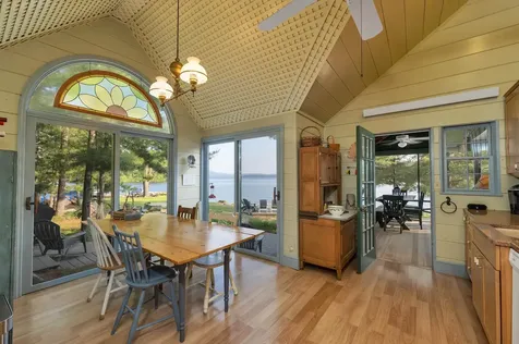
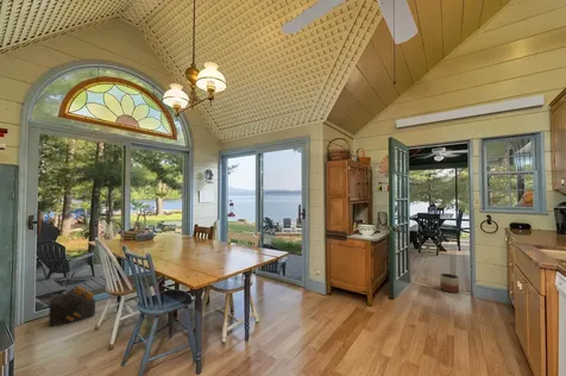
+ backpack [45,284,96,327]
+ planter [439,272,460,294]
